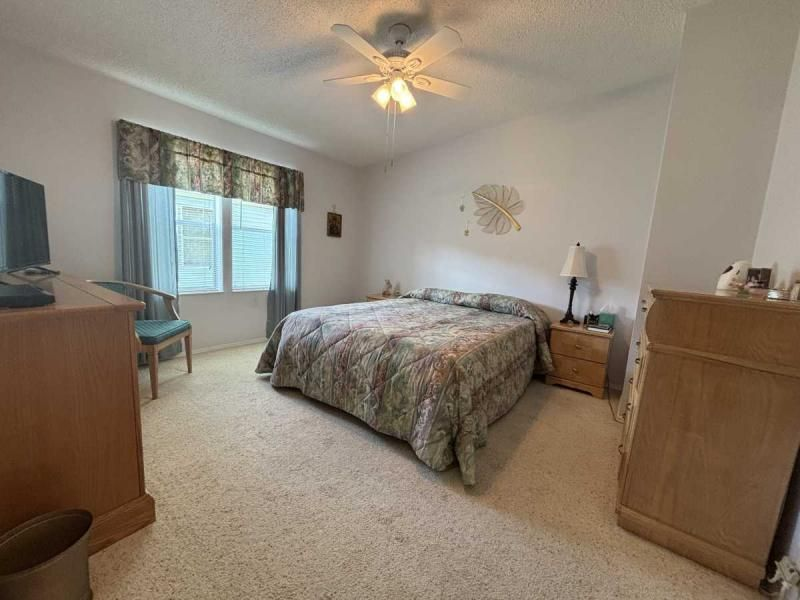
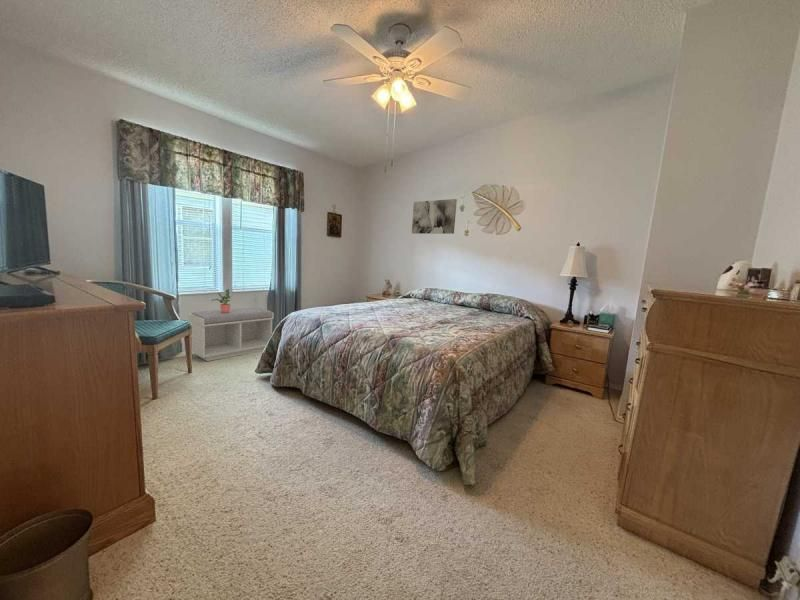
+ wall art [411,198,458,235]
+ bench [187,306,275,362]
+ potted plant [210,288,232,313]
